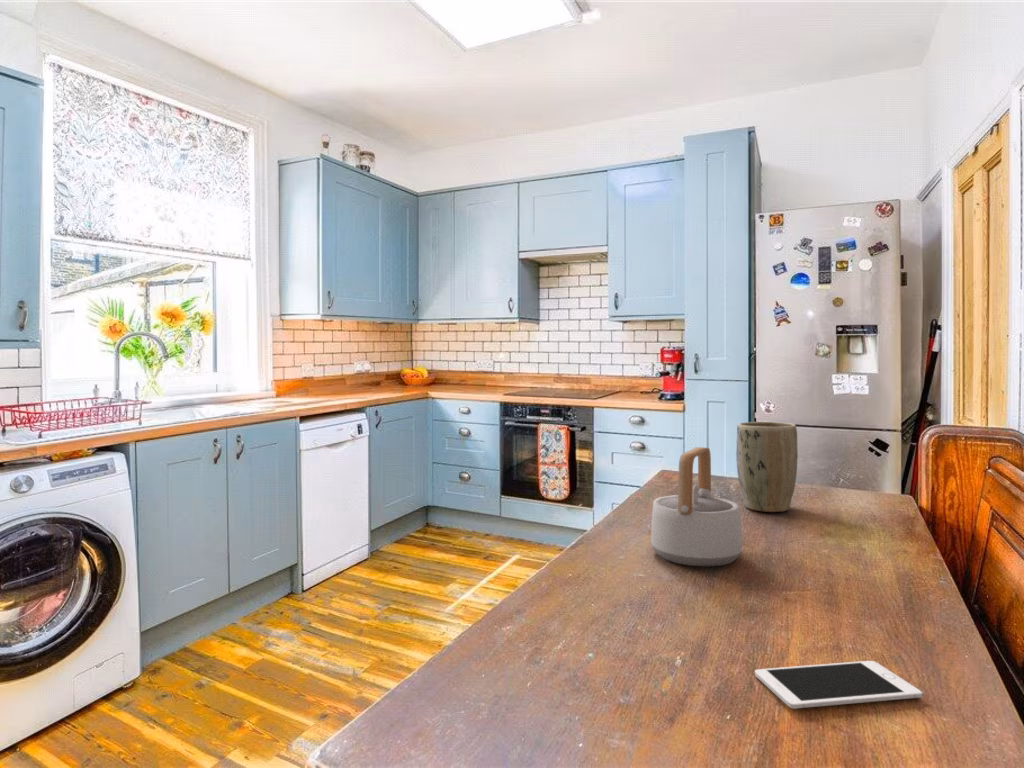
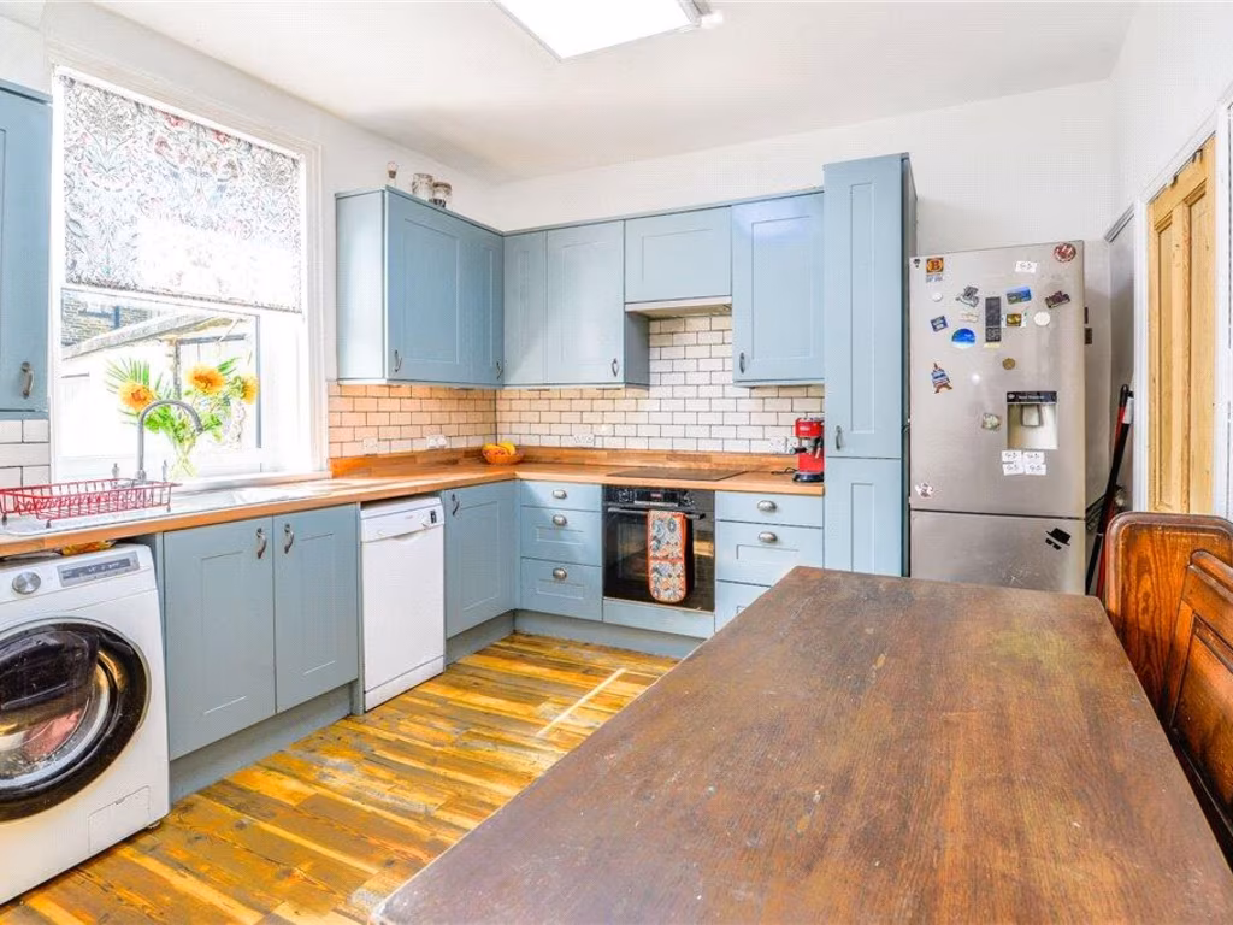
- plant pot [735,421,799,513]
- cell phone [754,660,923,710]
- teapot [650,446,743,567]
